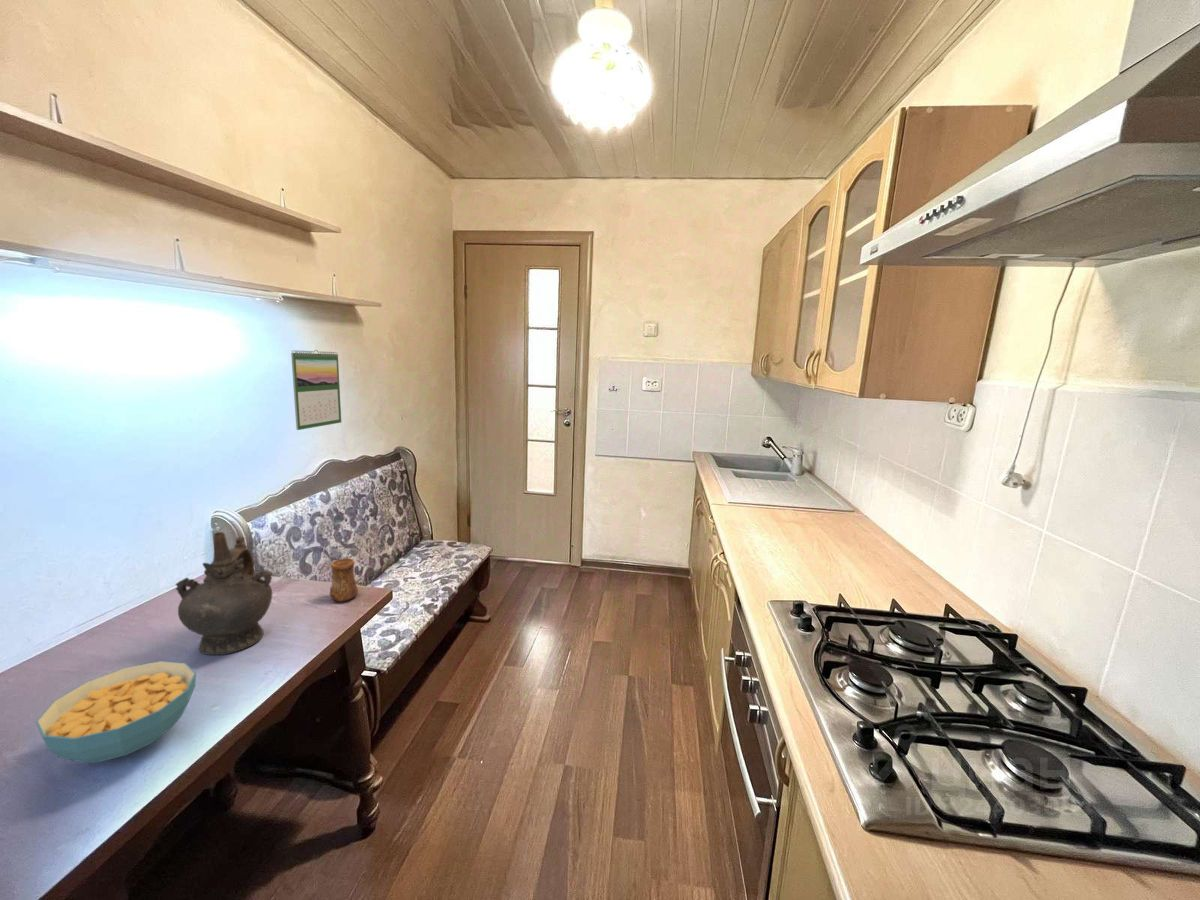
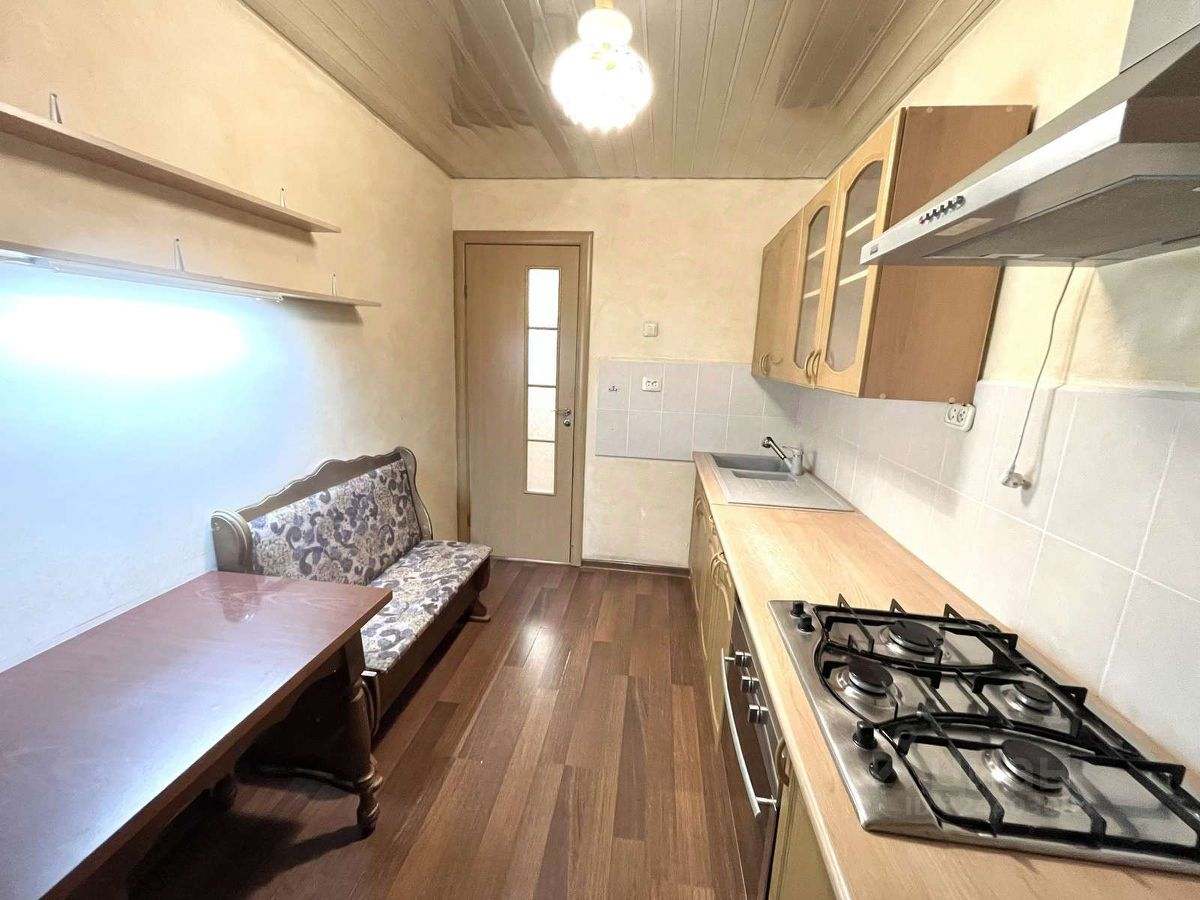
- cereal bowl [35,660,197,764]
- ceremonial vessel [175,531,273,656]
- calendar [290,349,342,431]
- cup [329,557,359,603]
